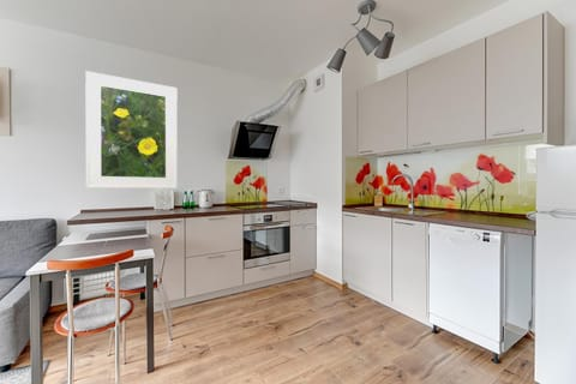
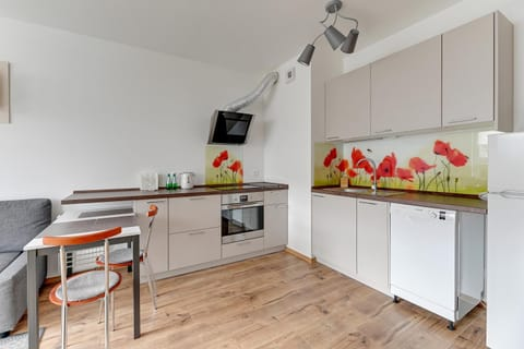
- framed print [84,70,179,190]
